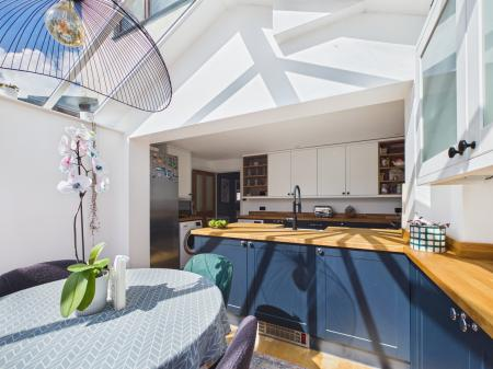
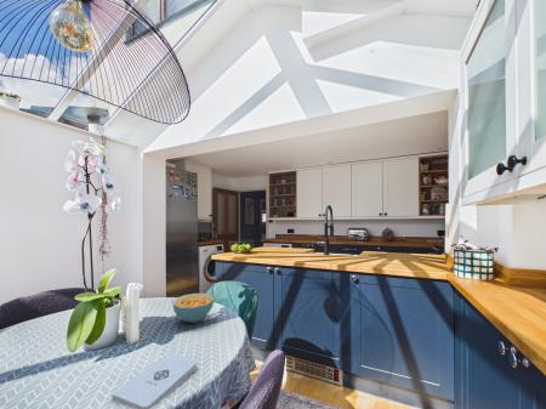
+ cereal bowl [171,292,215,324]
+ notepad [110,352,198,409]
